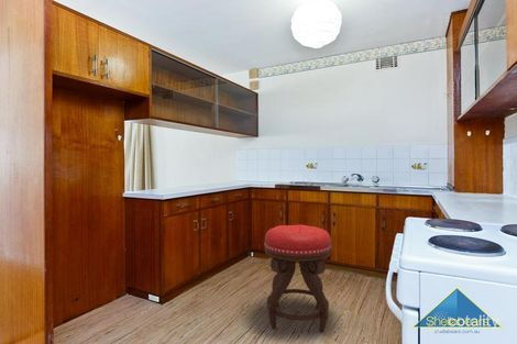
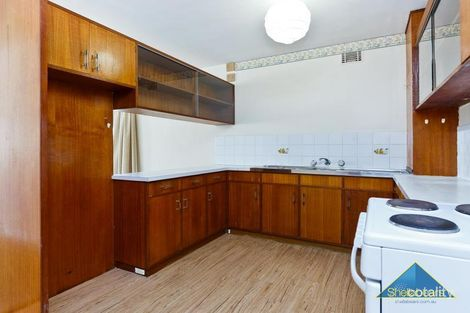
- stool [263,224,332,333]
